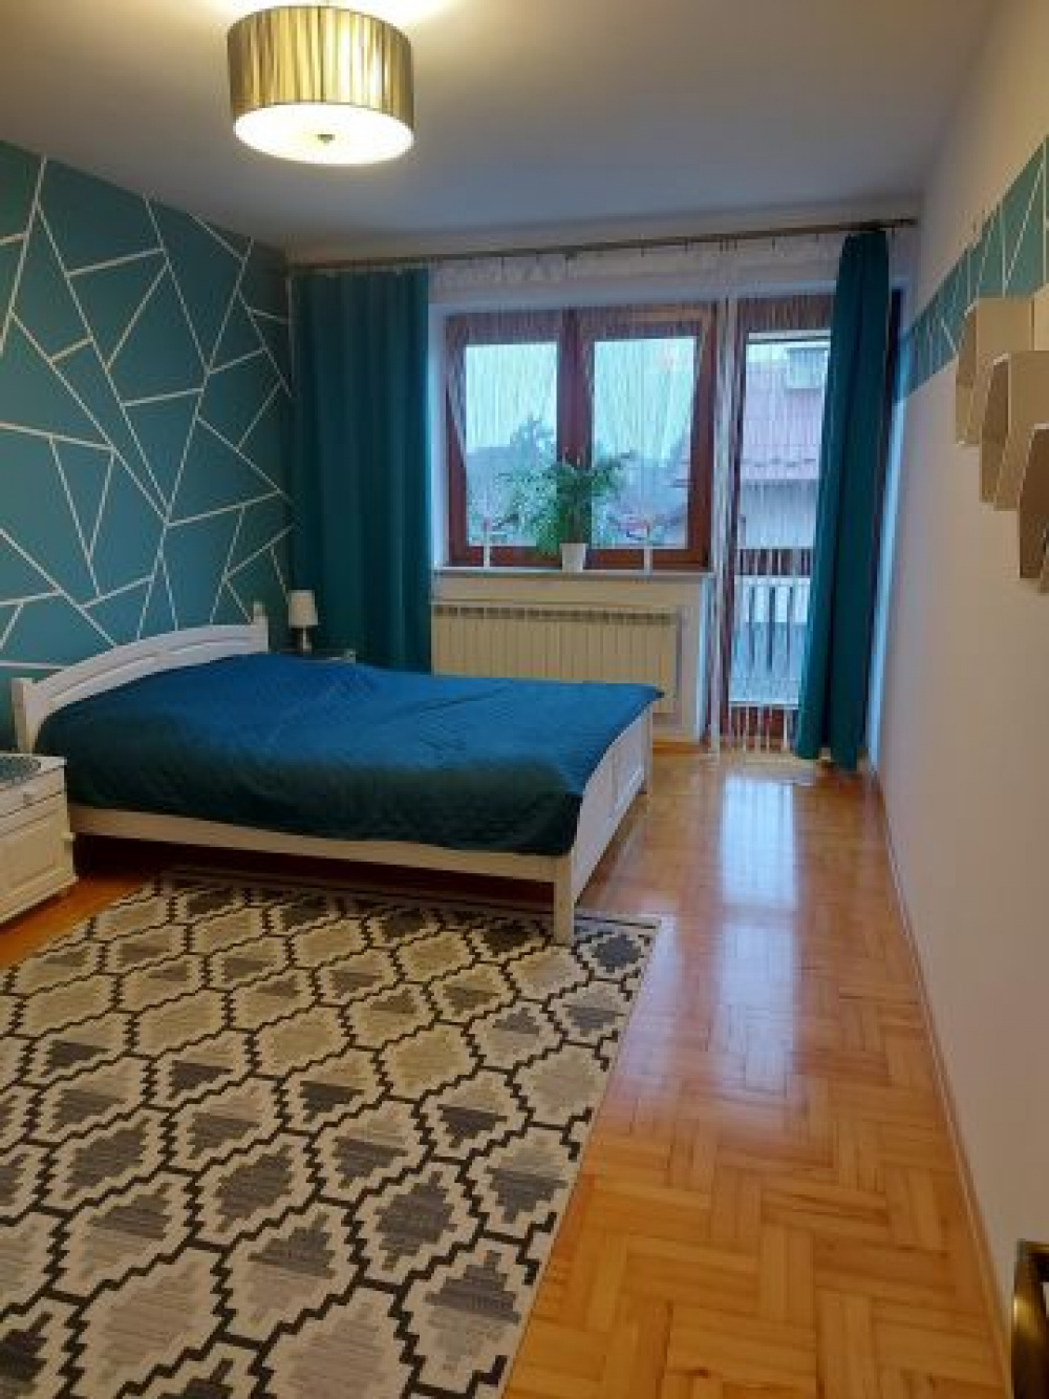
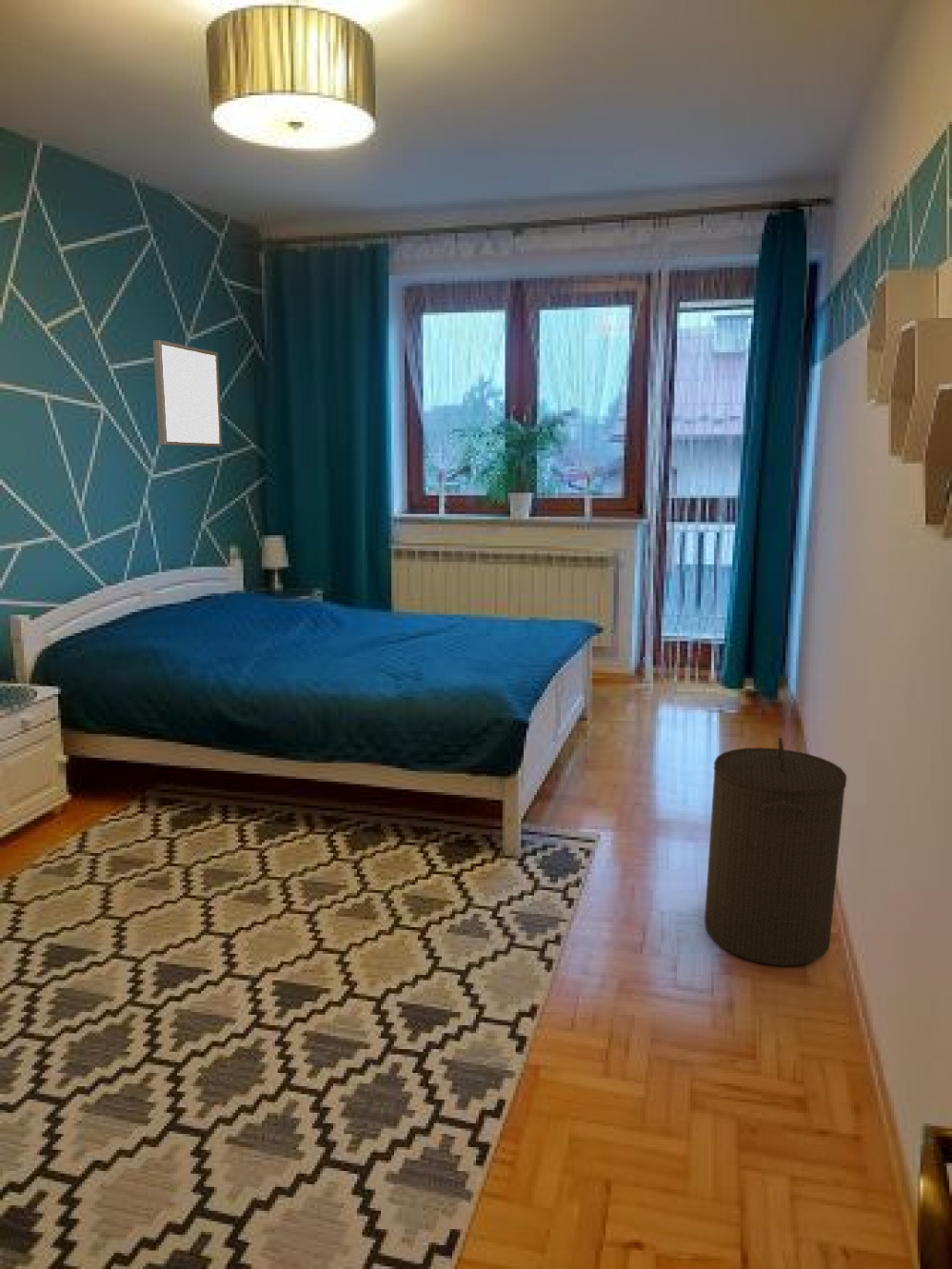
+ laundry hamper [704,737,847,967]
+ wall art [152,339,223,448]
